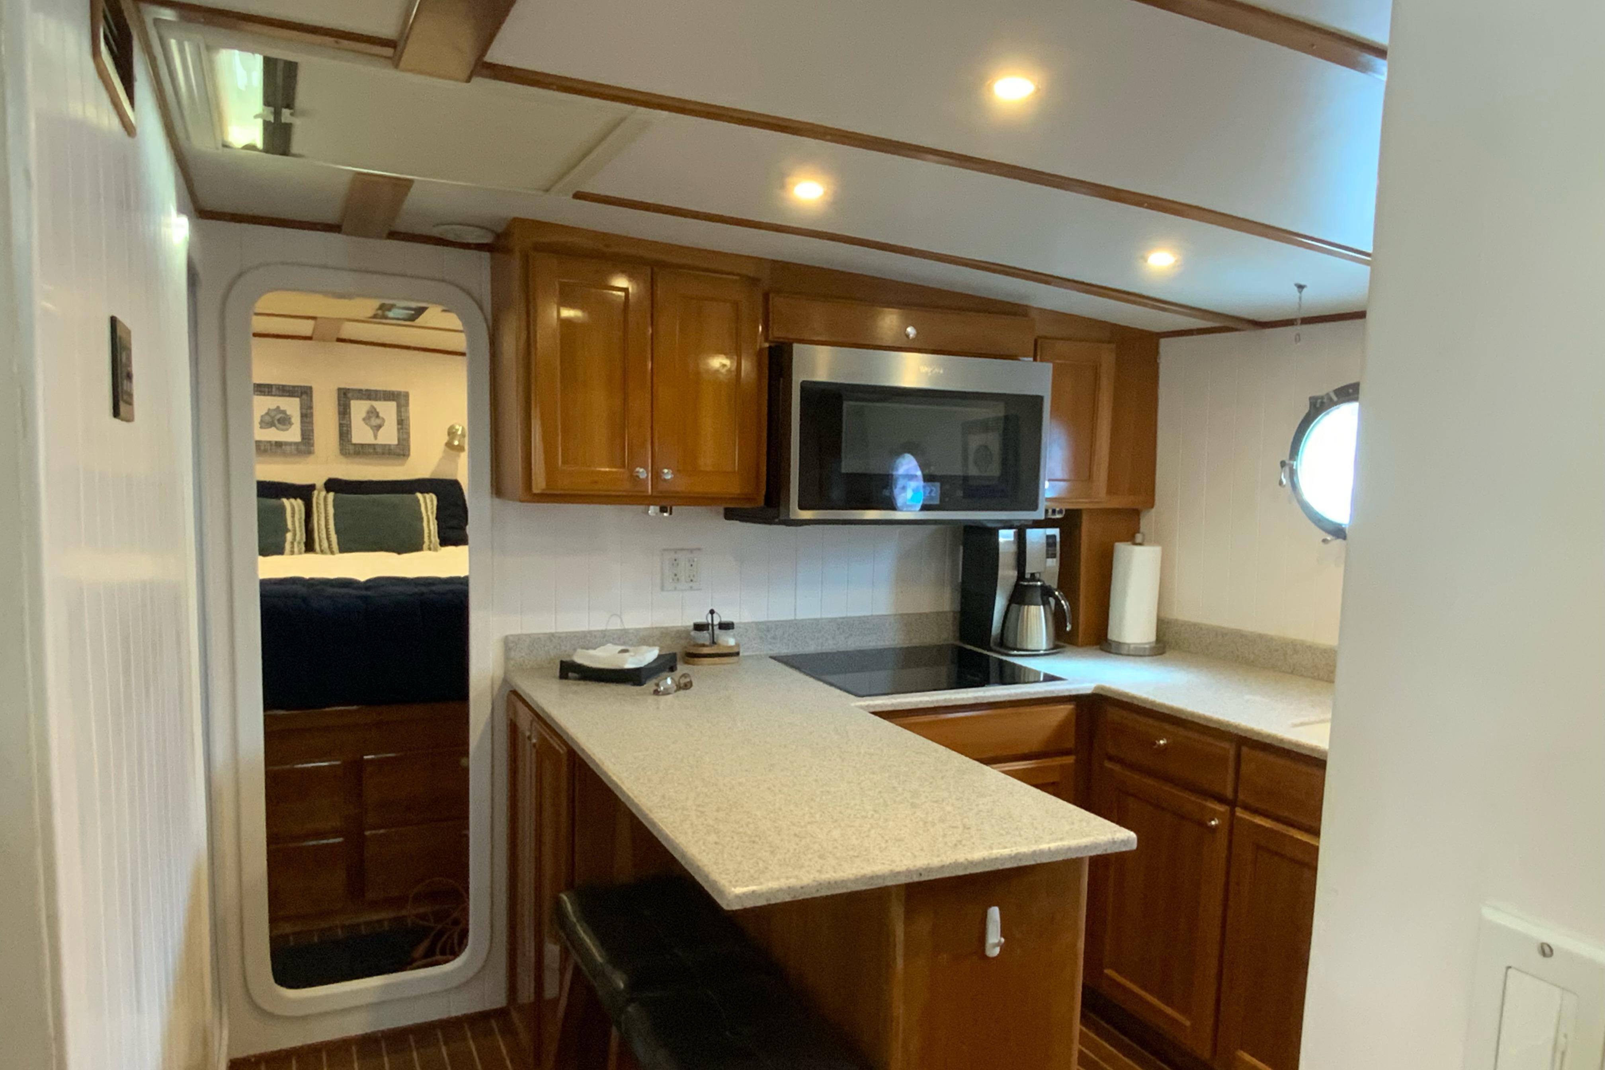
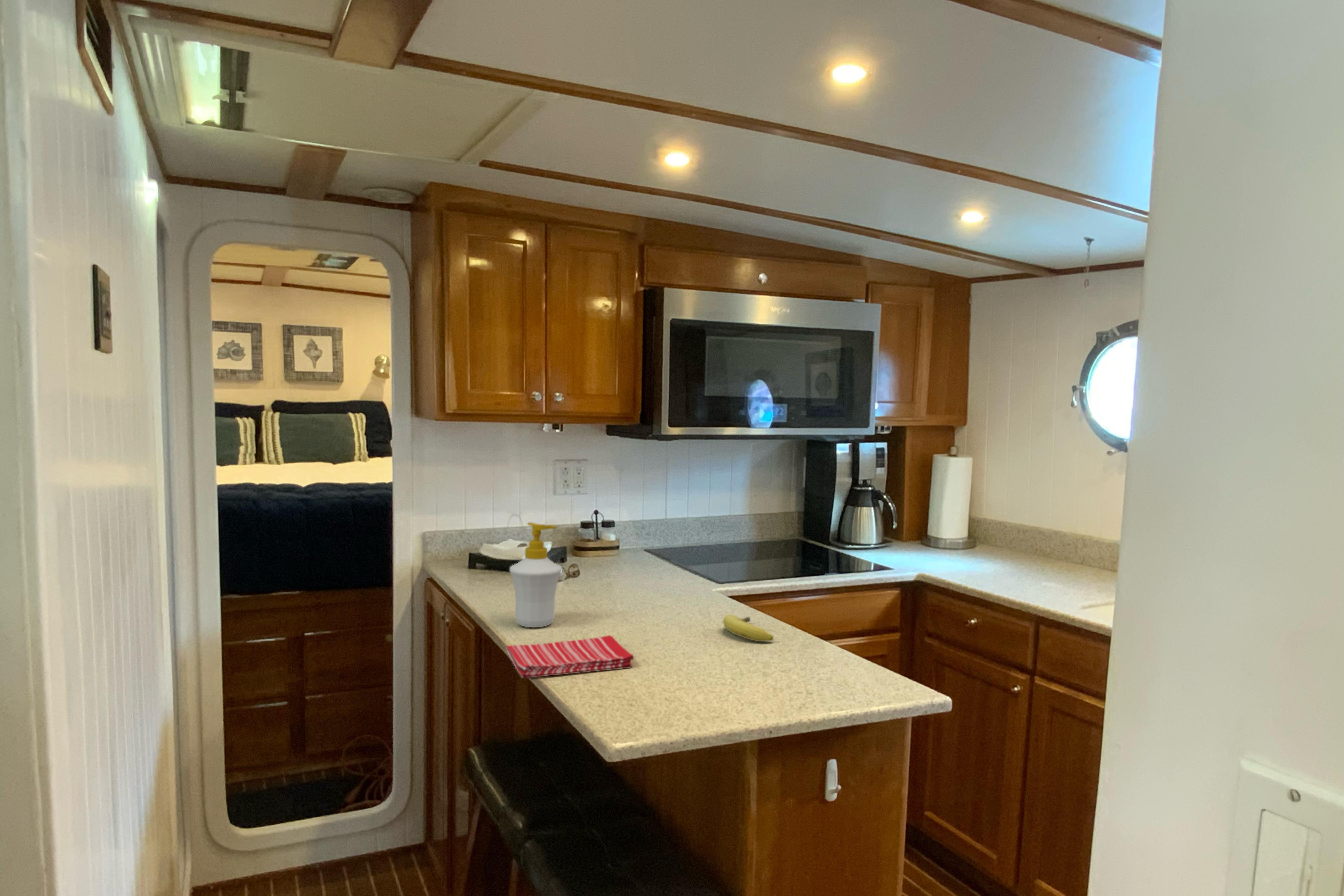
+ soap bottle [509,522,562,628]
+ dish towel [506,635,634,678]
+ fruit [722,614,774,642]
